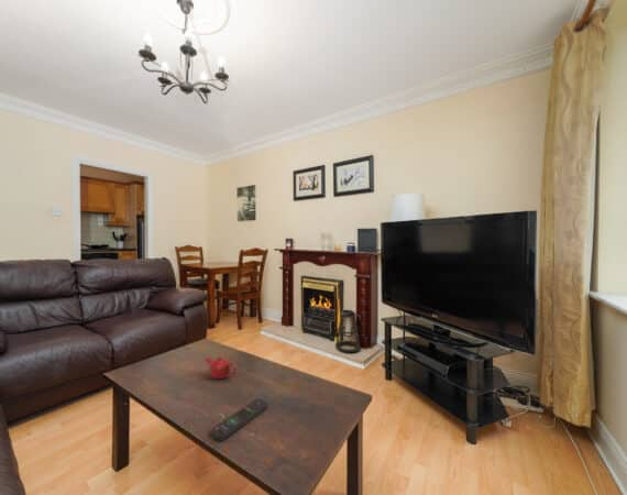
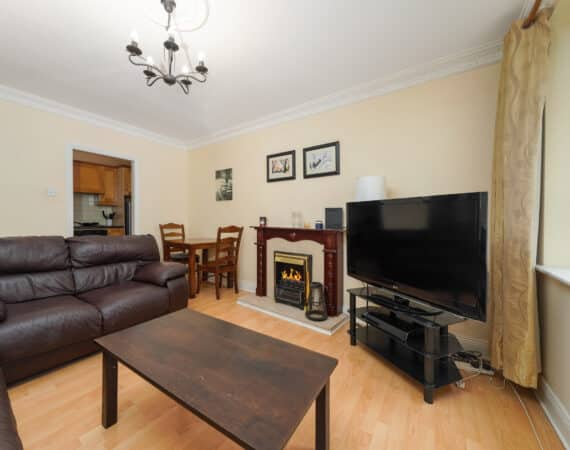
- teapot [204,355,238,380]
- remote control [210,398,268,441]
